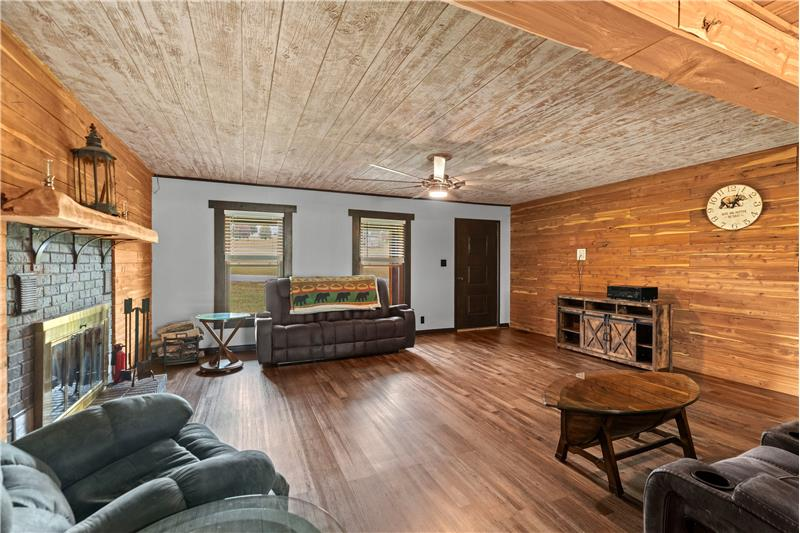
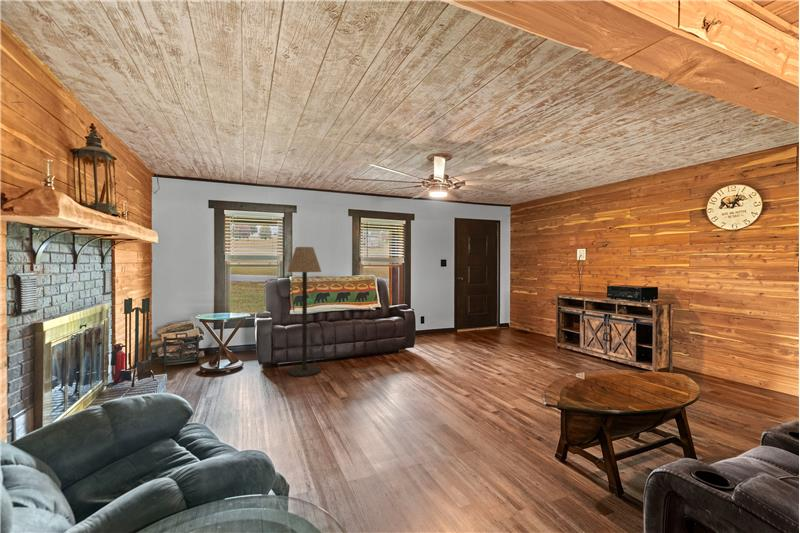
+ floor lamp [286,246,322,377]
